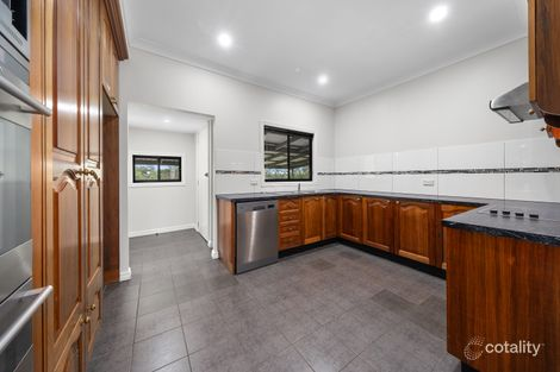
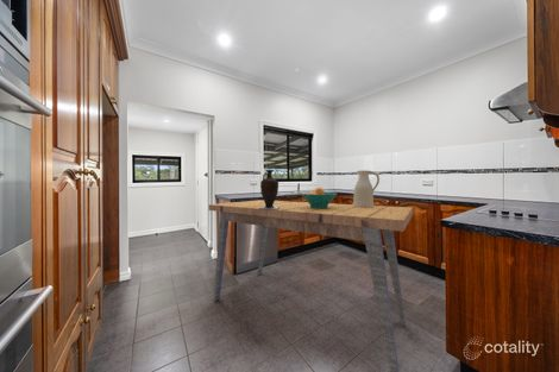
+ dining table [207,200,414,372]
+ vase [259,169,280,209]
+ fruit bowl [300,187,338,208]
+ ceramic pitcher [352,169,381,207]
